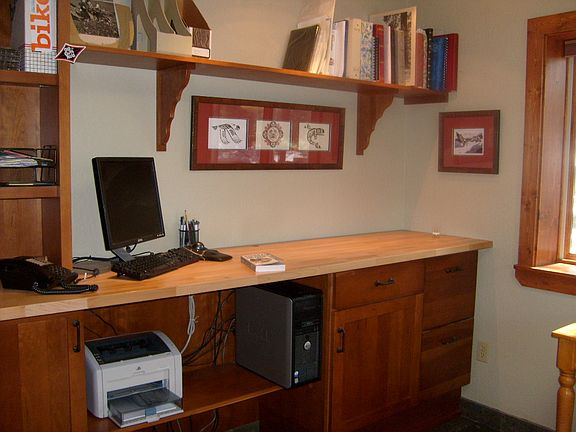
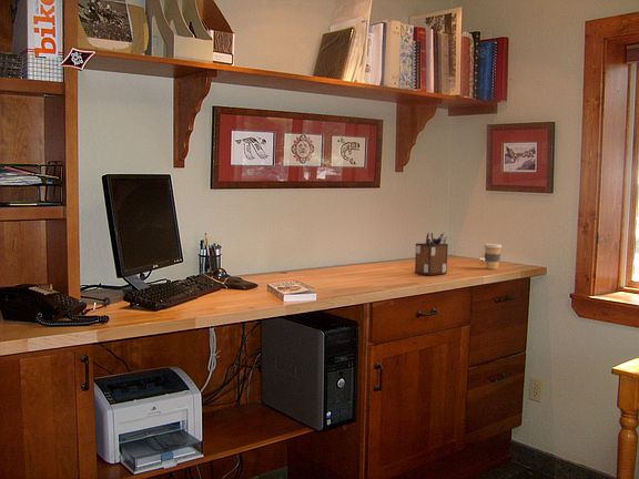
+ coffee cup [483,243,504,271]
+ desk organizer [414,232,449,276]
